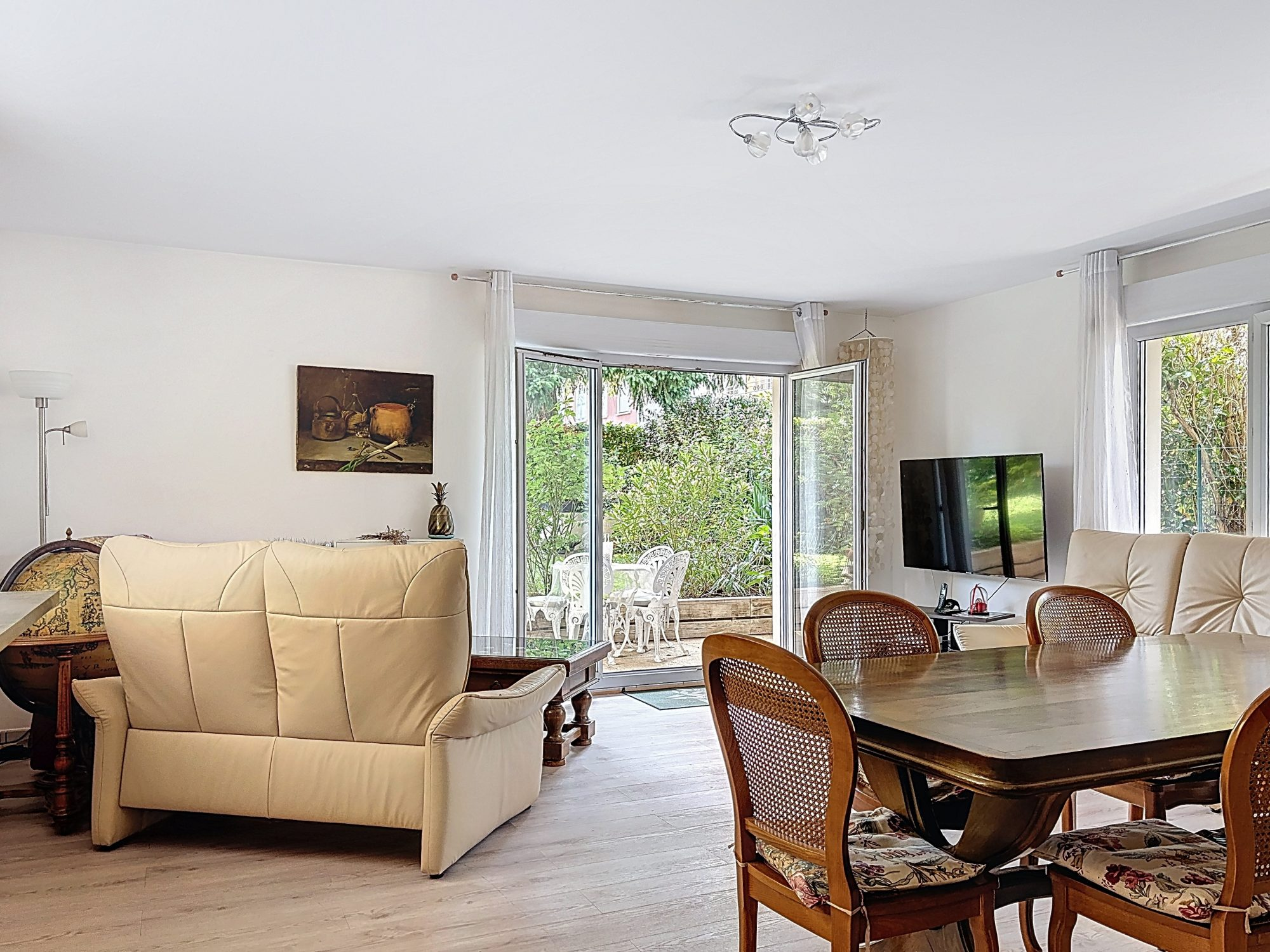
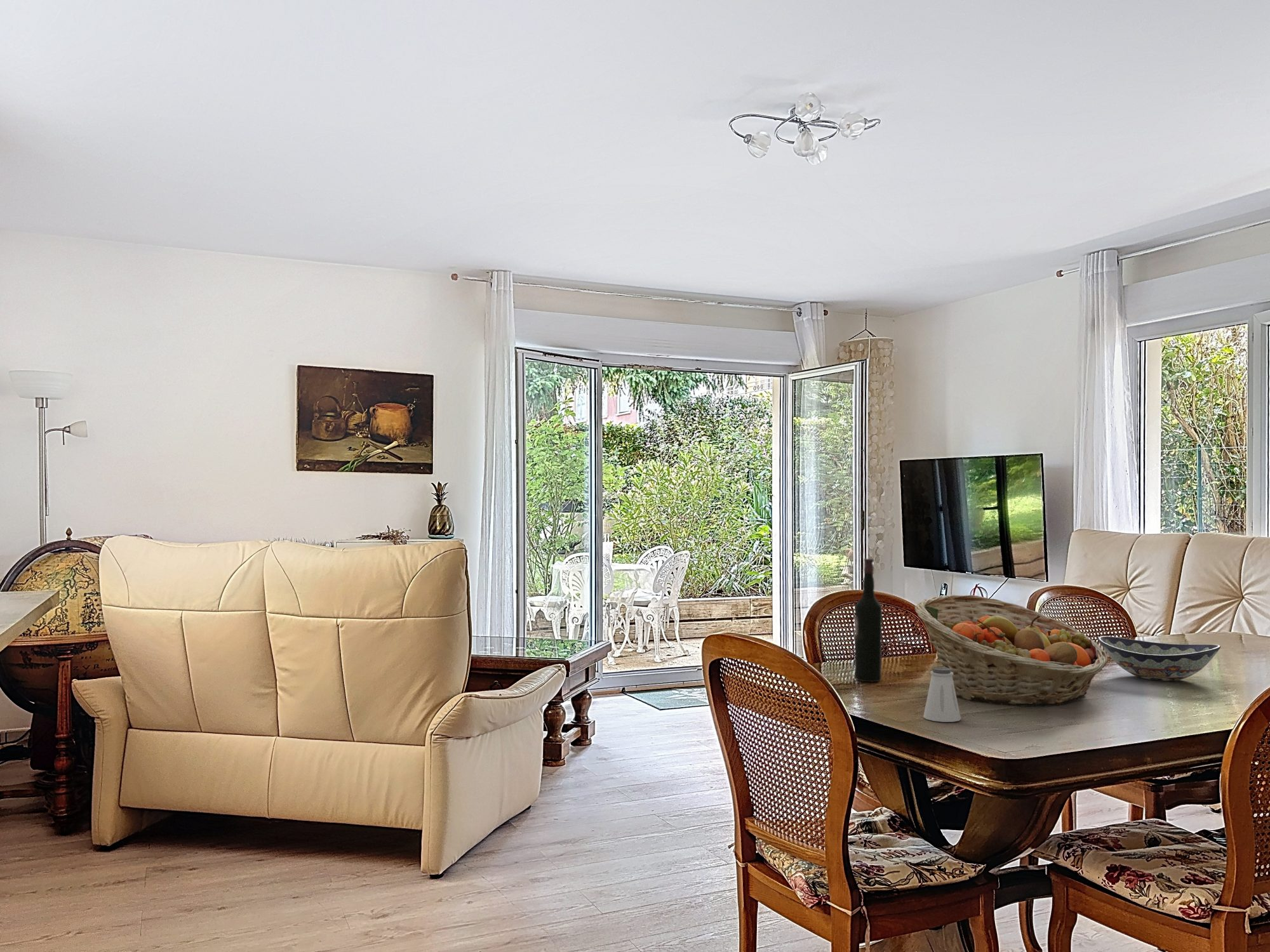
+ fruit basket [914,594,1109,707]
+ saltshaker [923,667,961,723]
+ wine bottle [854,558,883,682]
+ decorative bowl [1097,635,1222,682]
